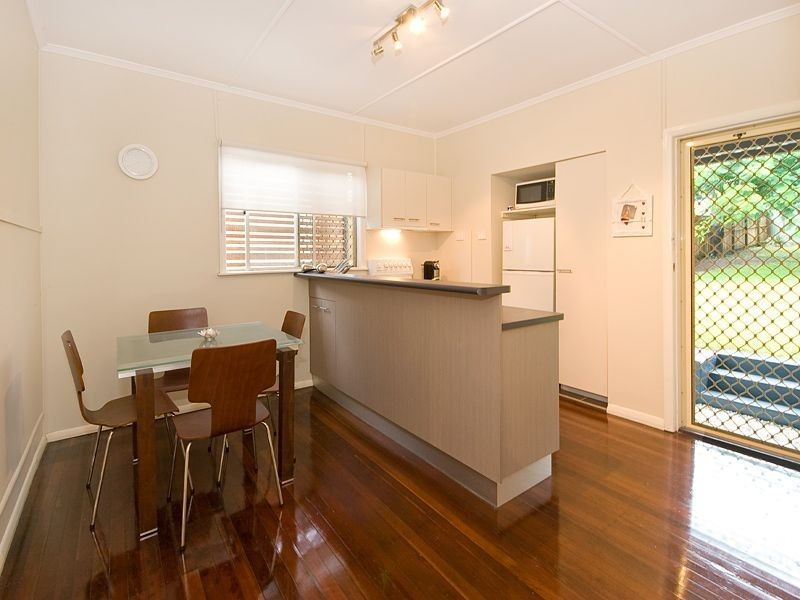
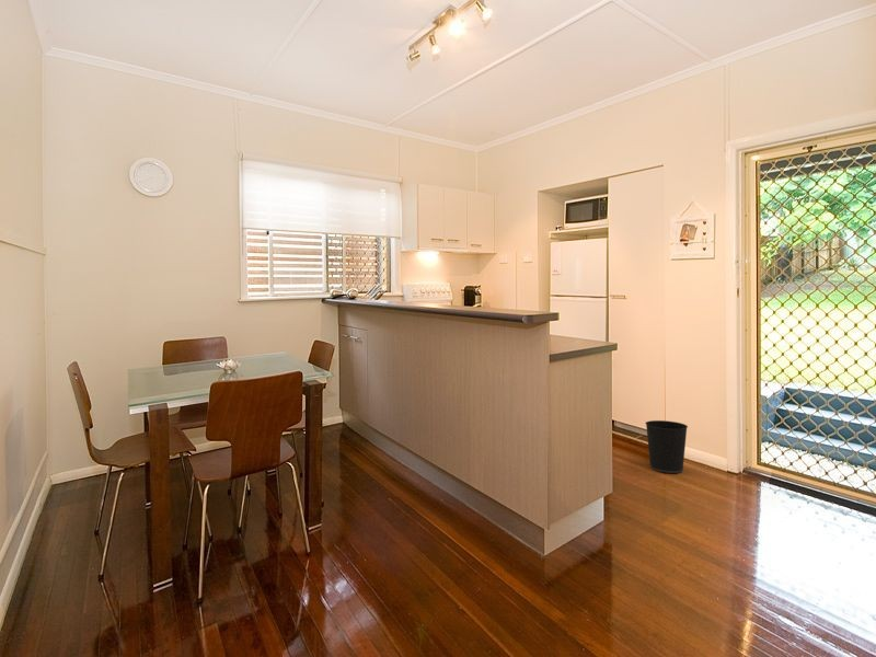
+ wastebasket [644,419,689,474]
